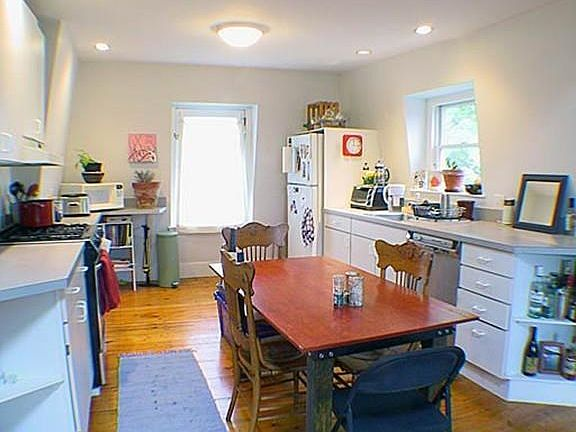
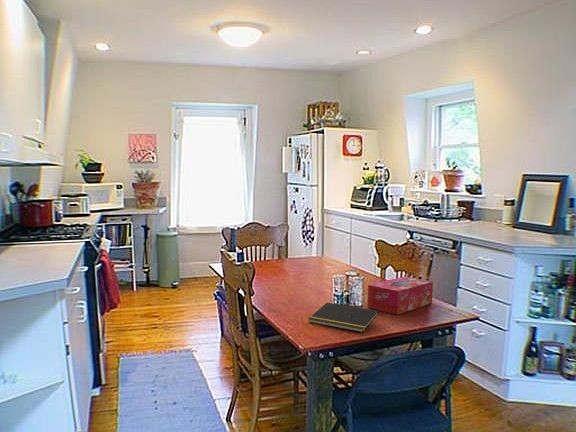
+ tissue box [367,276,434,315]
+ notepad [308,302,380,333]
